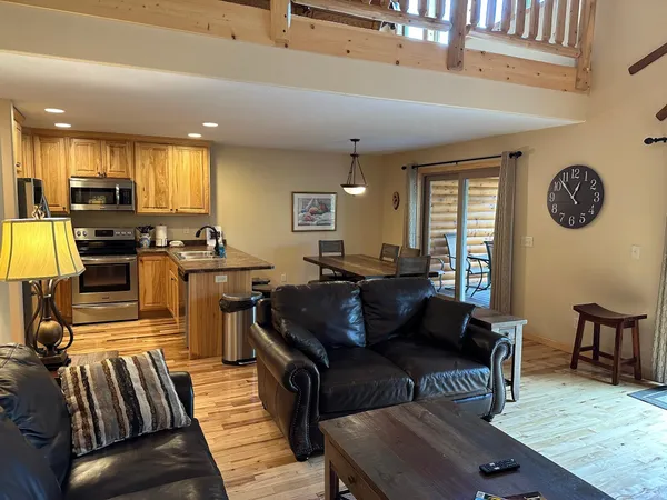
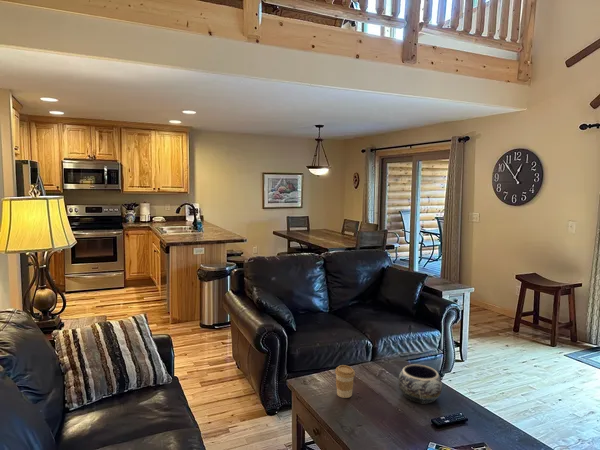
+ coffee cup [334,364,356,399]
+ decorative bowl [397,364,443,405]
